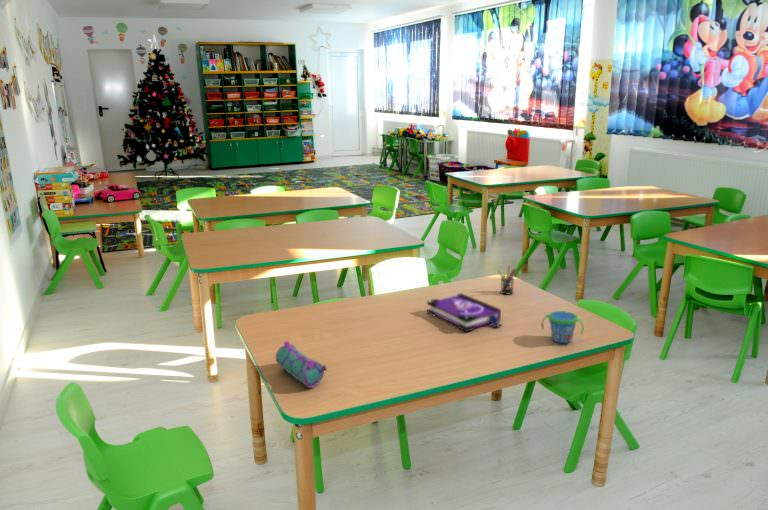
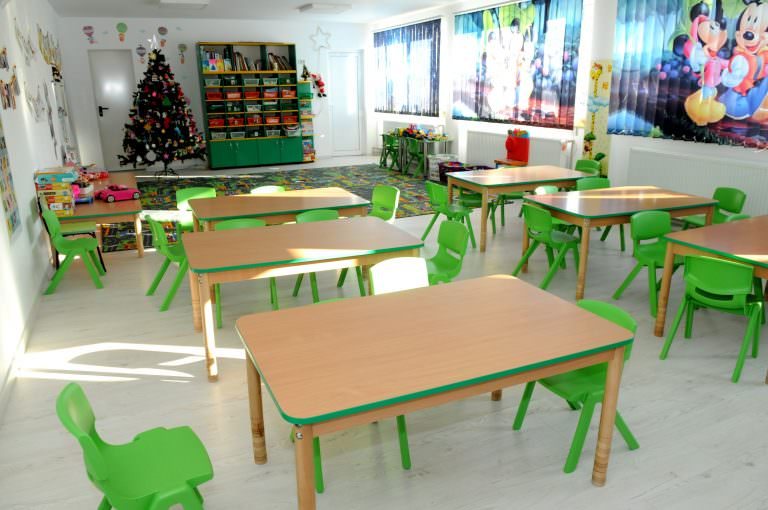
- snack cup [540,310,585,344]
- pen holder [497,265,517,295]
- pencil case [275,340,328,389]
- board game [426,292,503,333]
